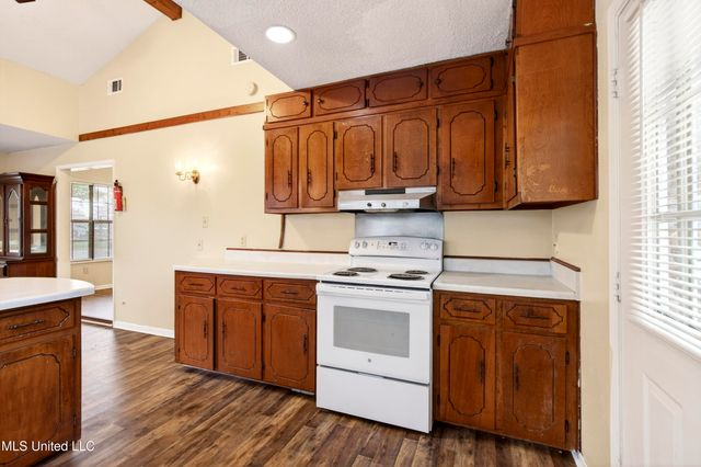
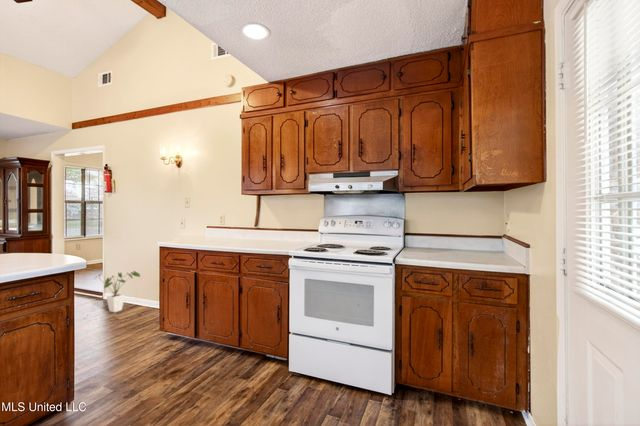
+ house plant [94,270,141,313]
